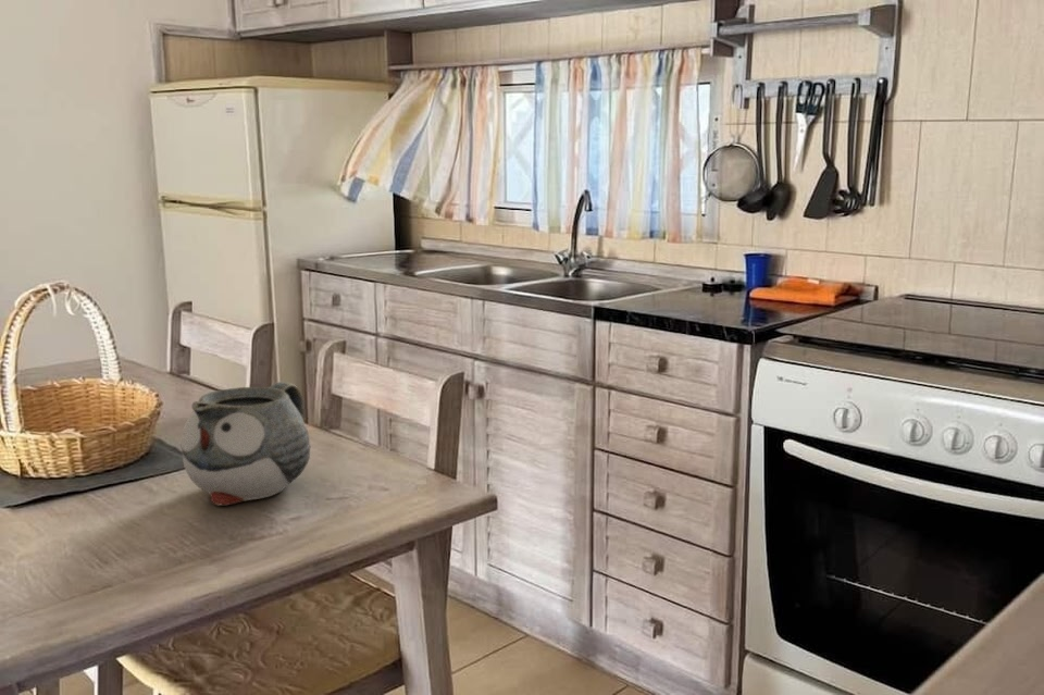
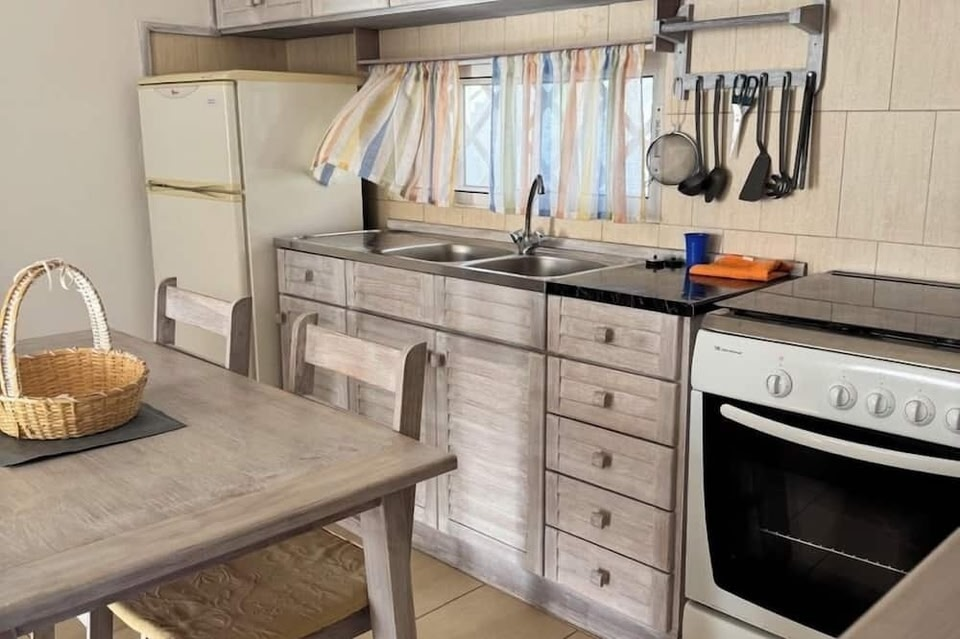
- teapot [179,381,311,507]
